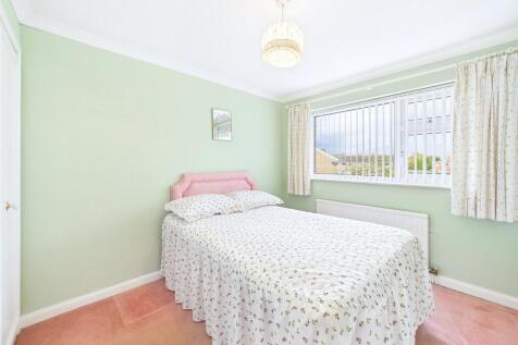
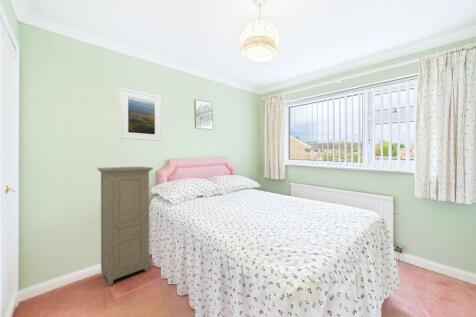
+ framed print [119,87,162,142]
+ armoire [96,166,154,286]
